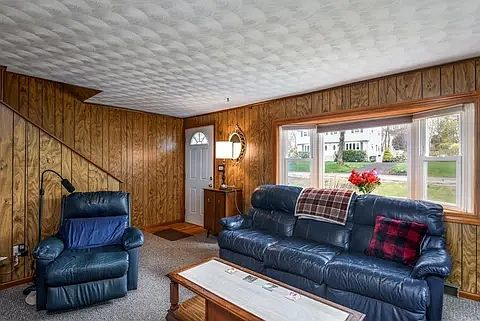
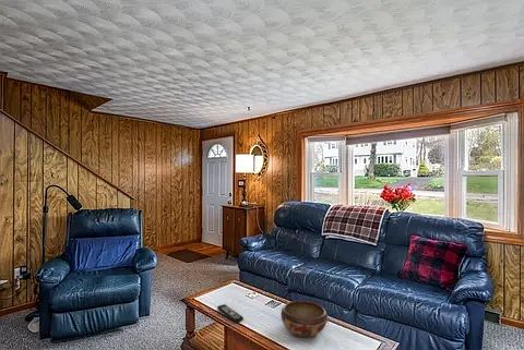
+ remote control [216,303,245,324]
+ decorative bowl [279,300,329,339]
